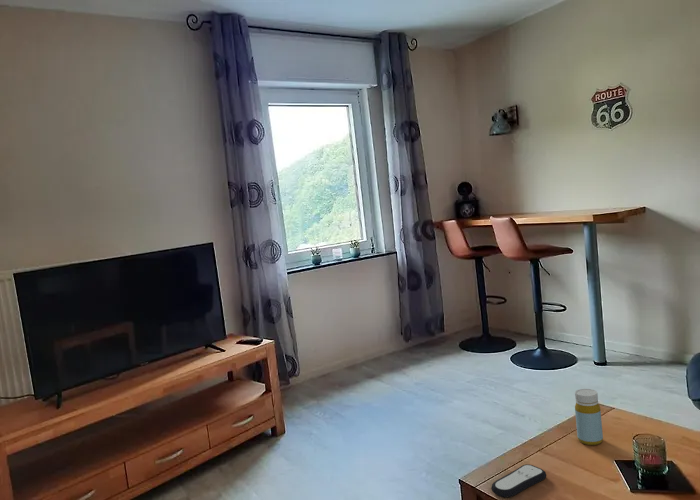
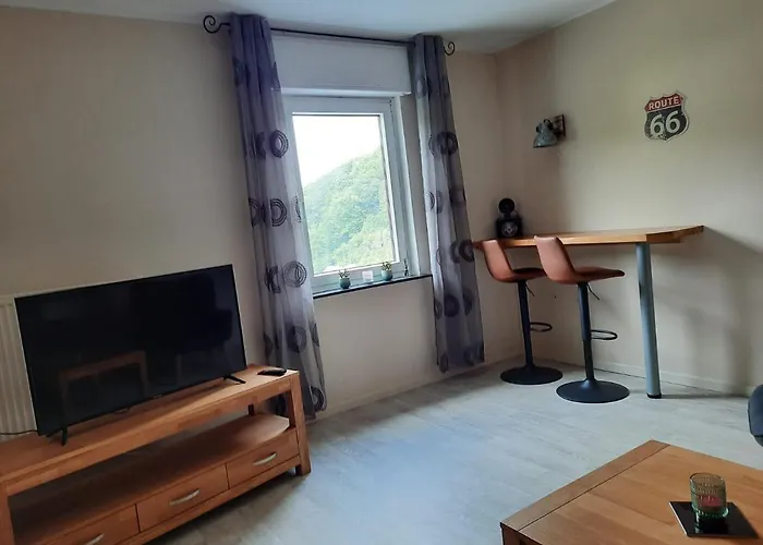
- bottle [574,388,604,446]
- remote control [490,463,547,498]
